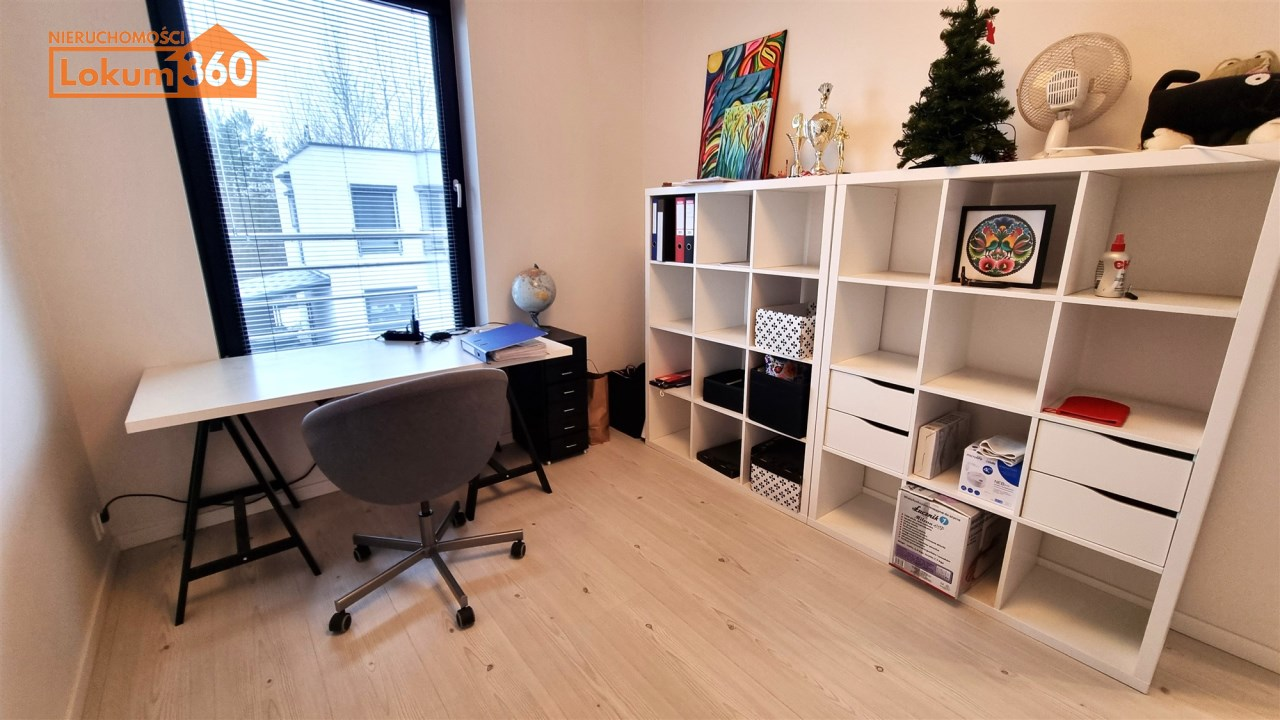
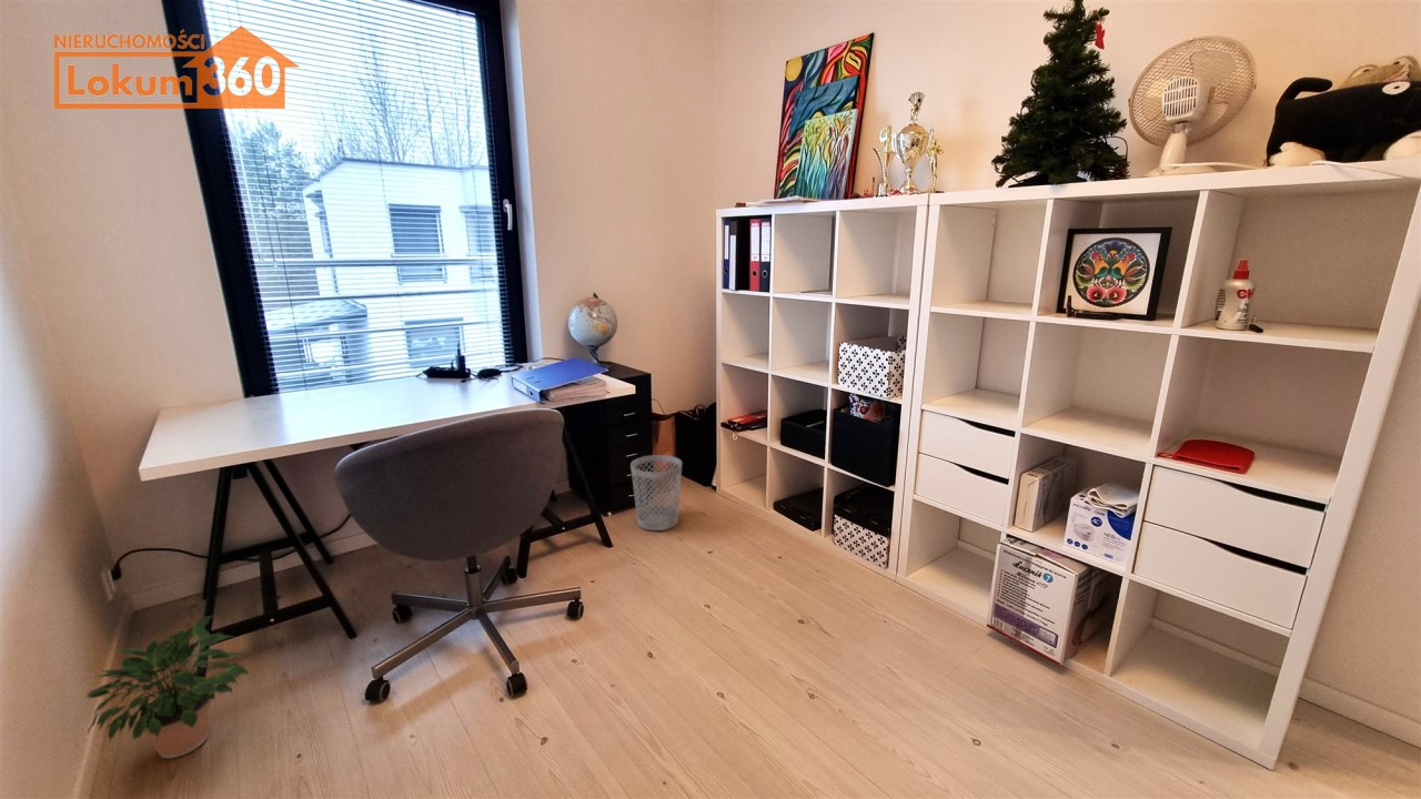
+ wastebasket [629,454,683,532]
+ potted plant [79,614,250,759]
